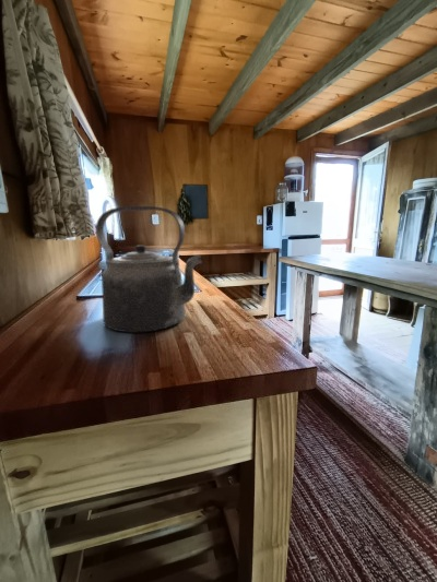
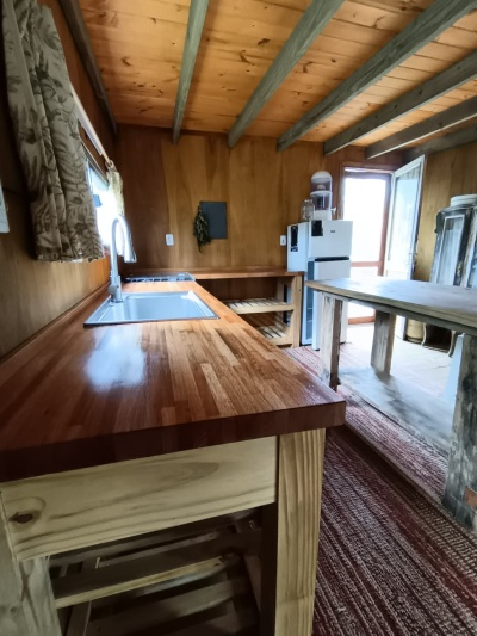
- kettle [95,205,202,334]
